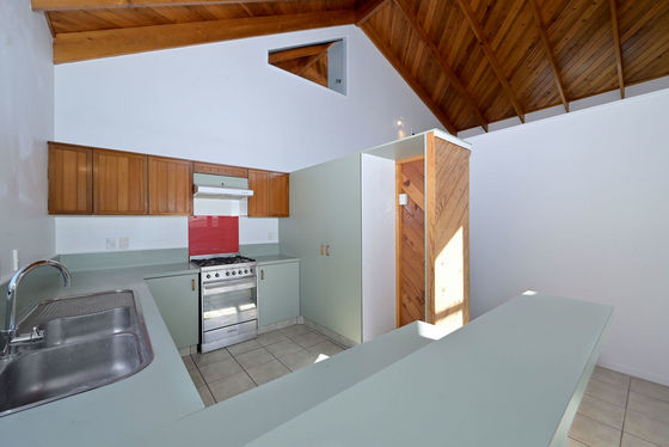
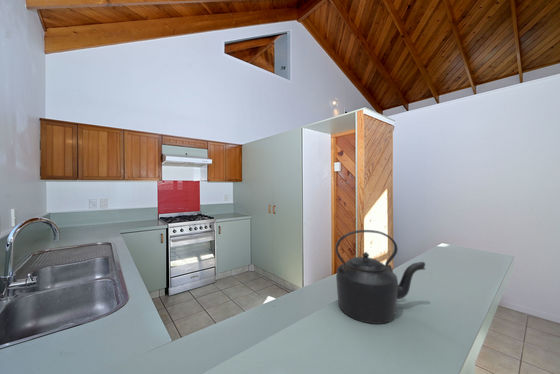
+ kettle [334,229,426,325]
